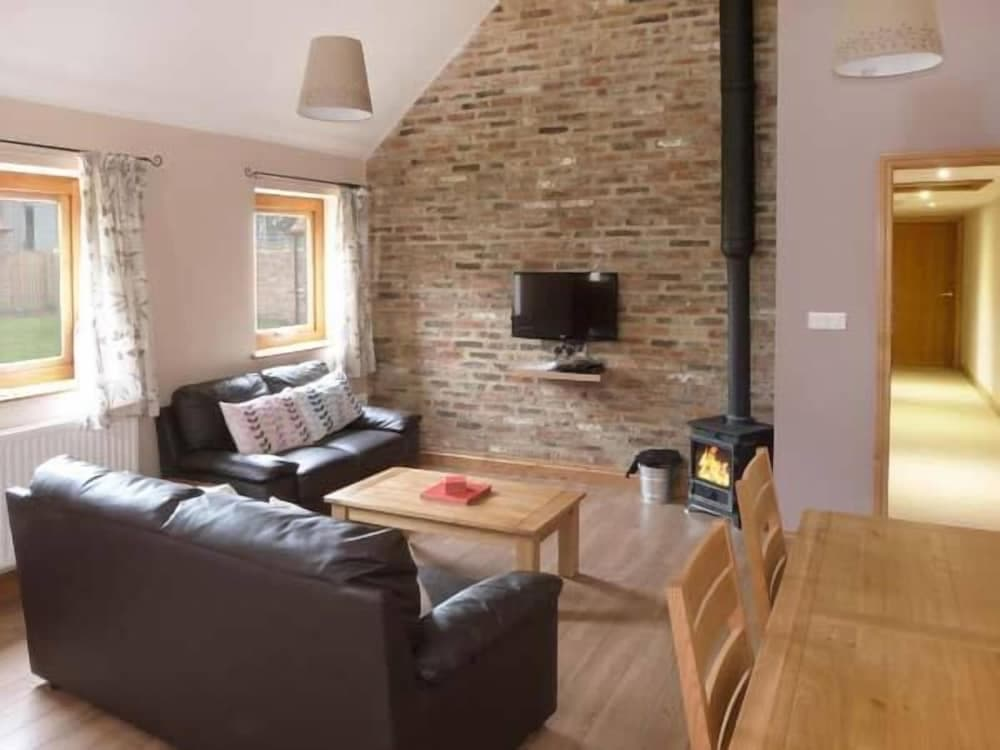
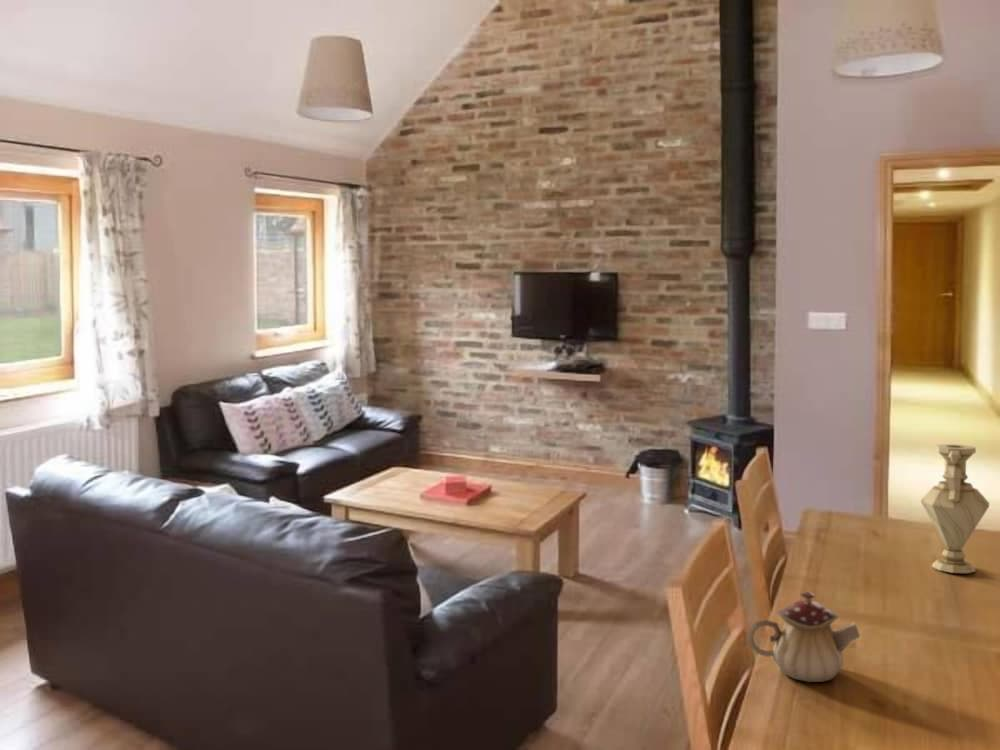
+ vase [920,443,990,574]
+ teapot [746,590,861,683]
